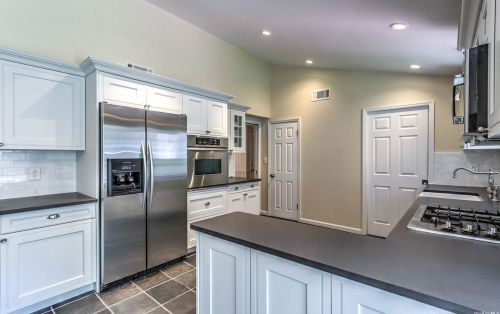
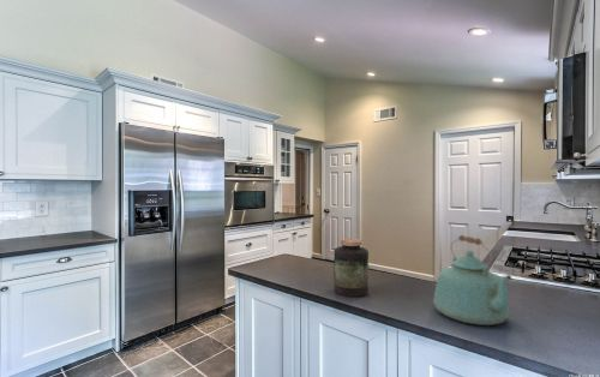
+ kettle [432,234,514,327]
+ jar [332,238,370,298]
